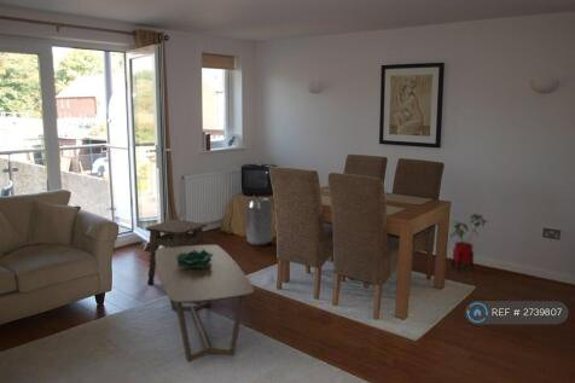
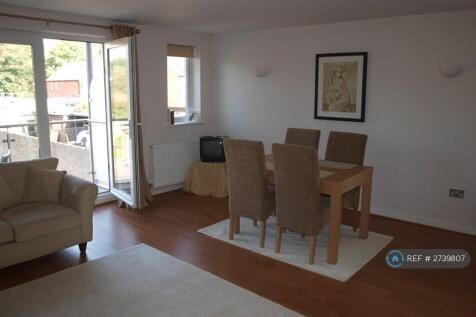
- decorative bowl [176,249,214,269]
- coffee table [156,244,255,364]
- house plant [449,213,489,272]
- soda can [245,197,273,246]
- side table [145,219,208,285]
